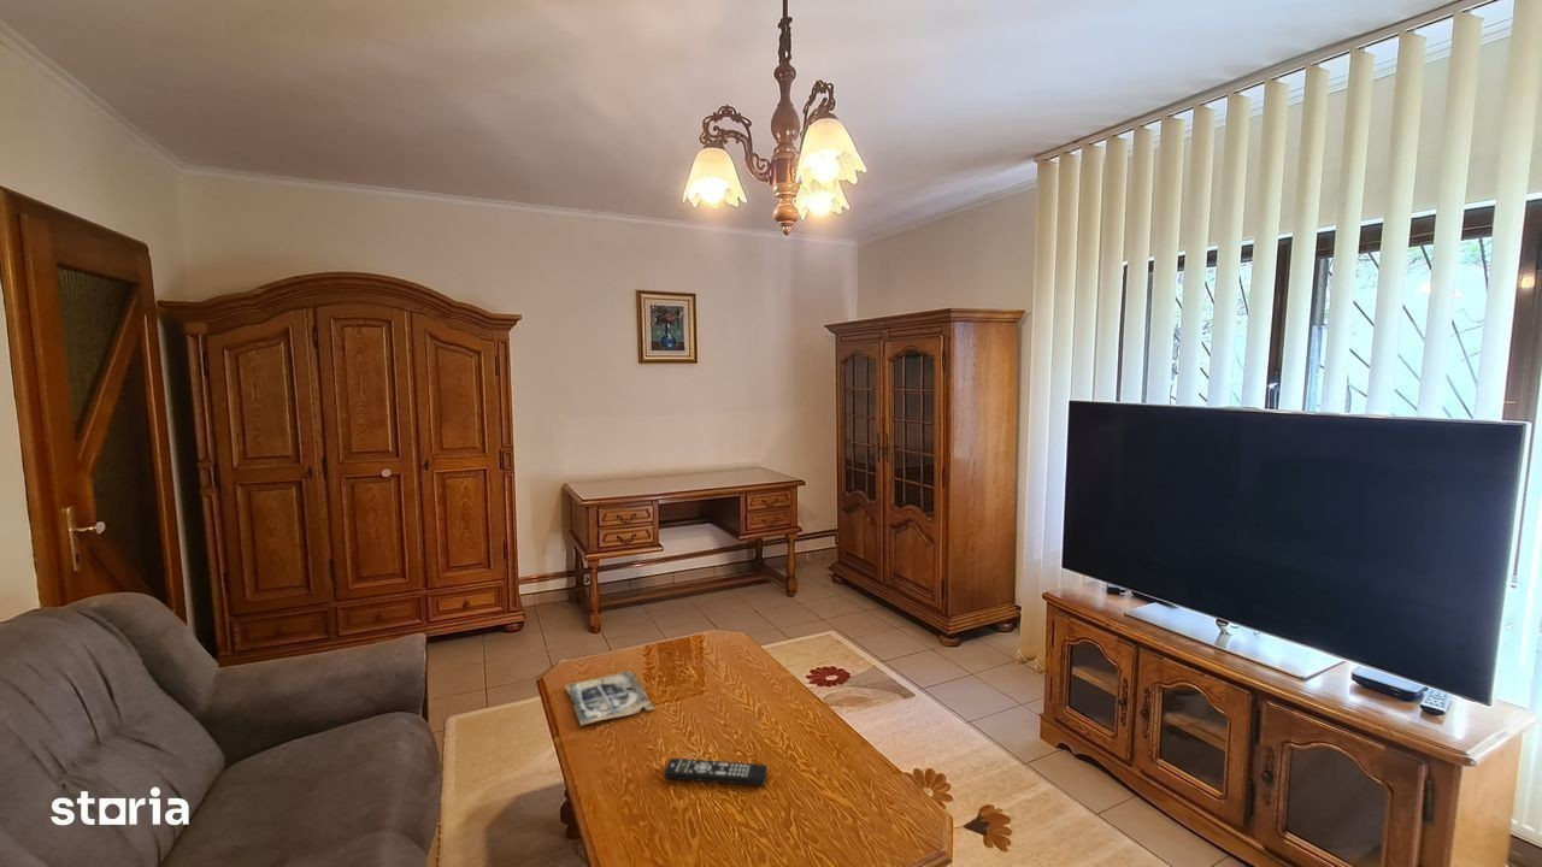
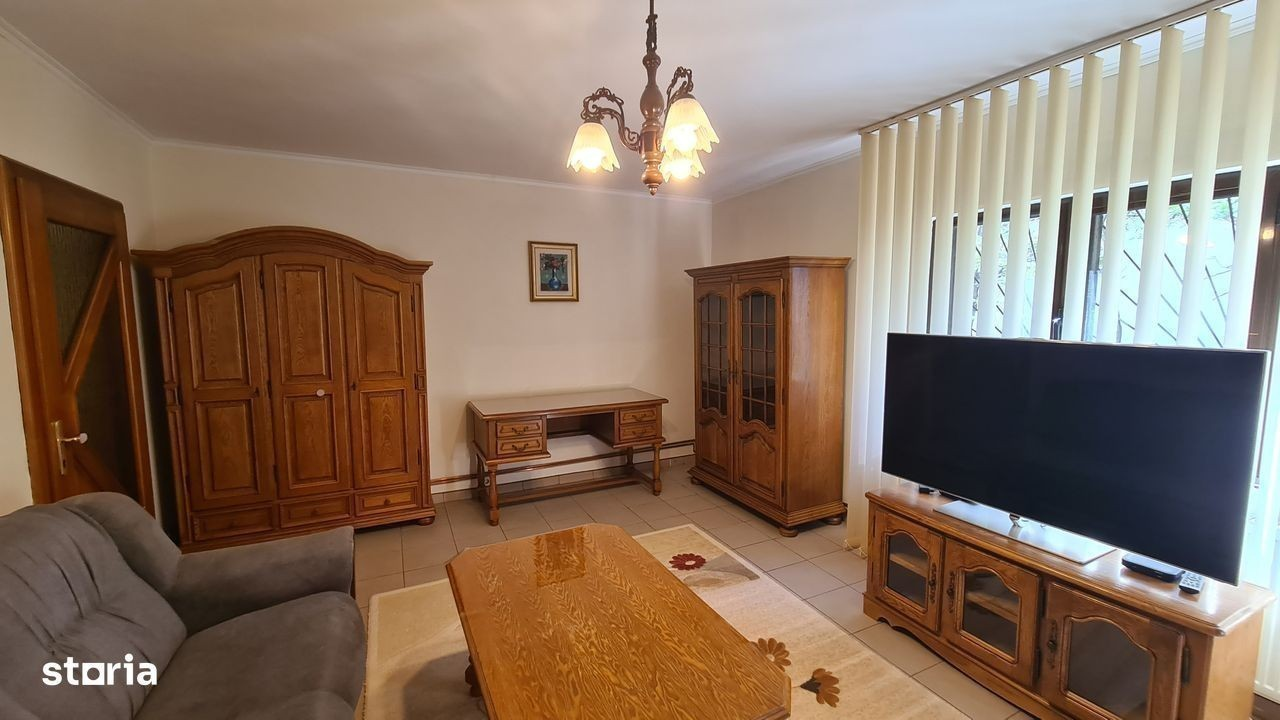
- magazine [564,671,657,726]
- remote control [663,757,769,786]
